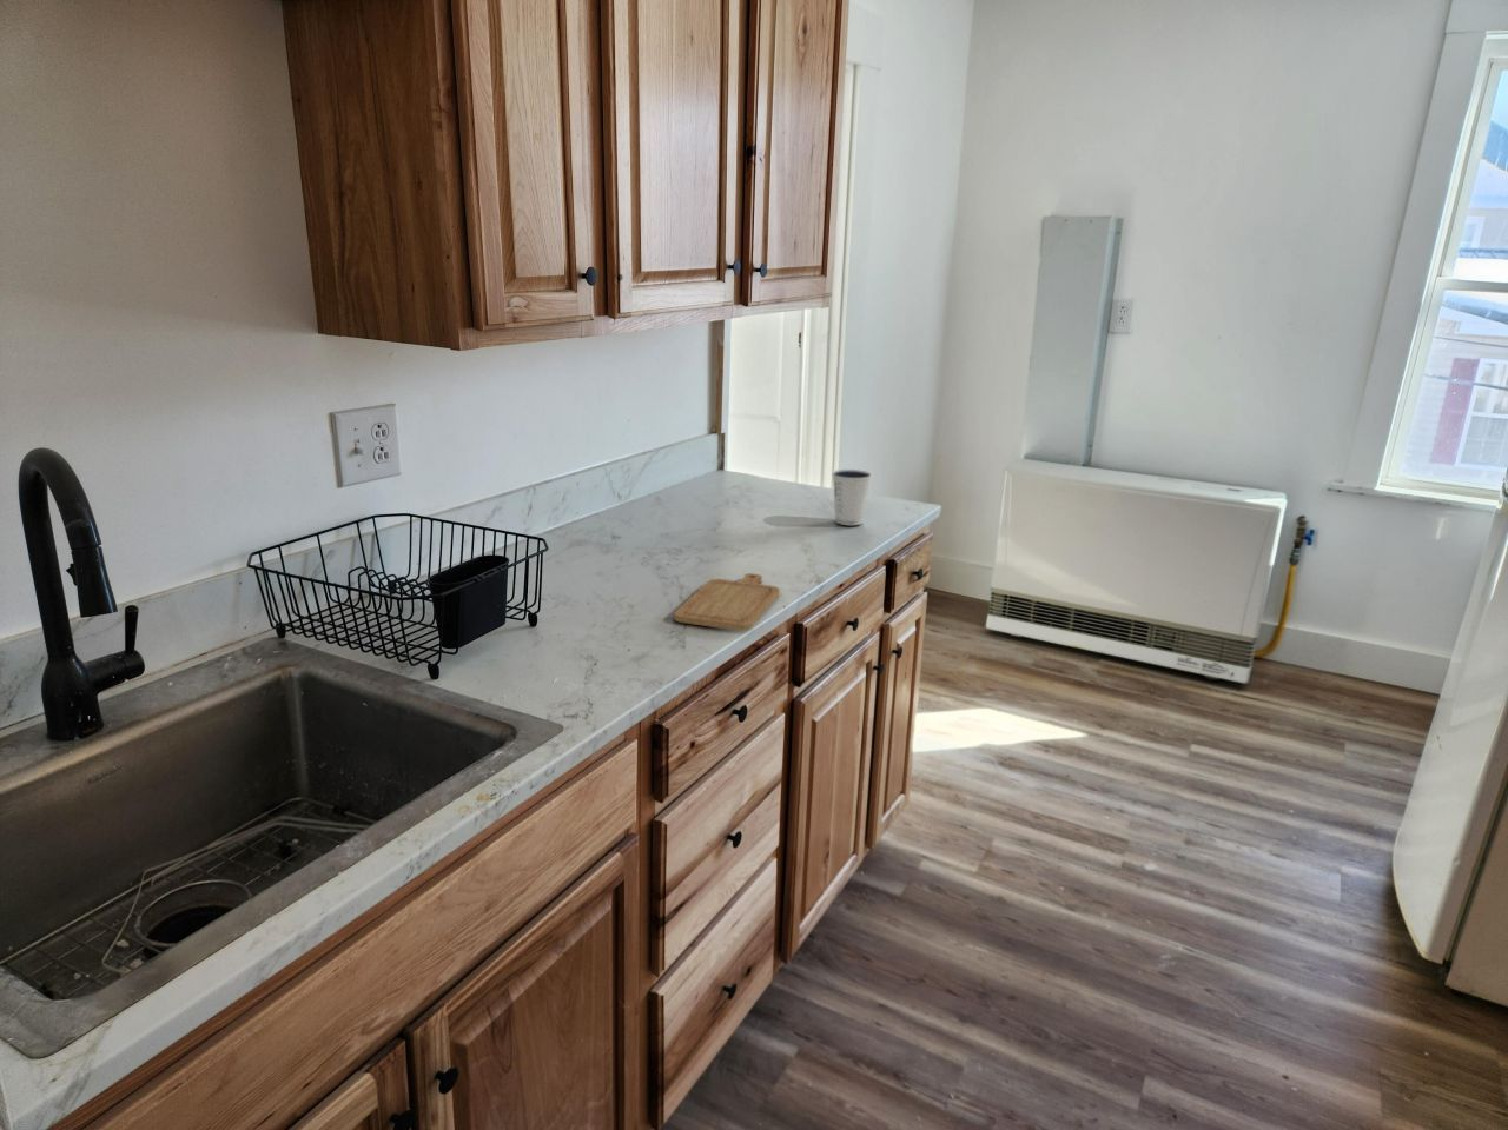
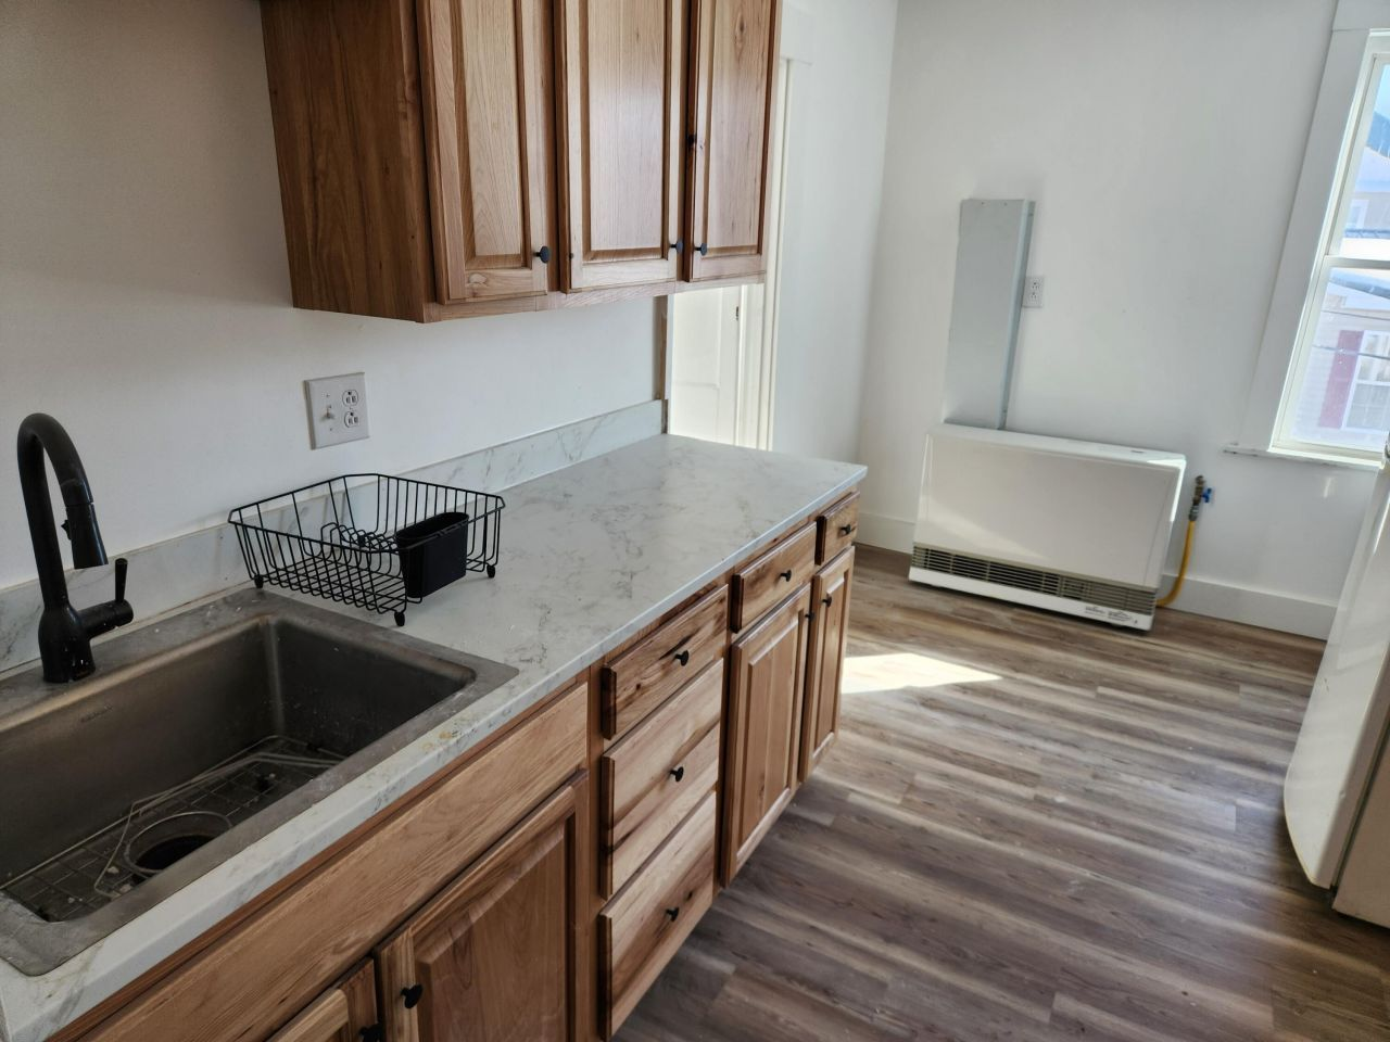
- chopping board [673,572,781,633]
- dixie cup [830,469,873,526]
